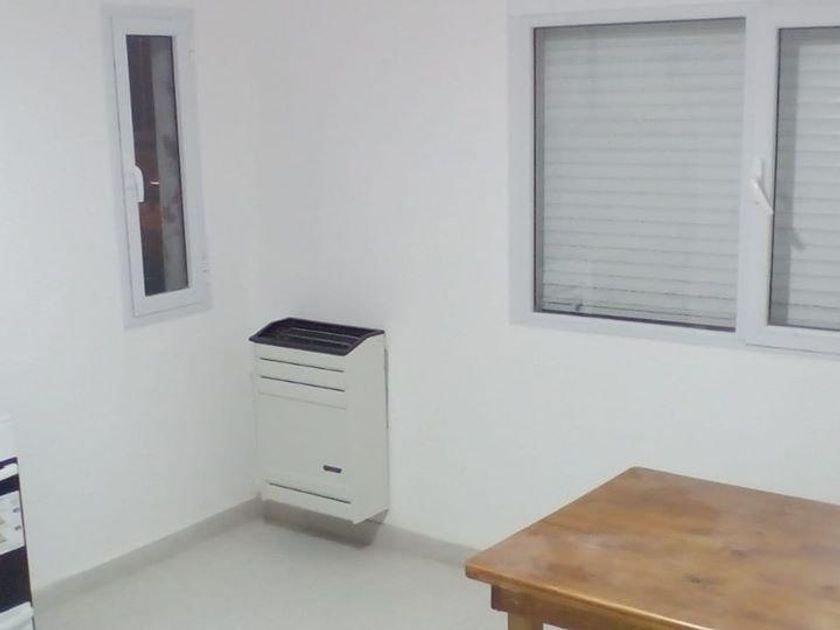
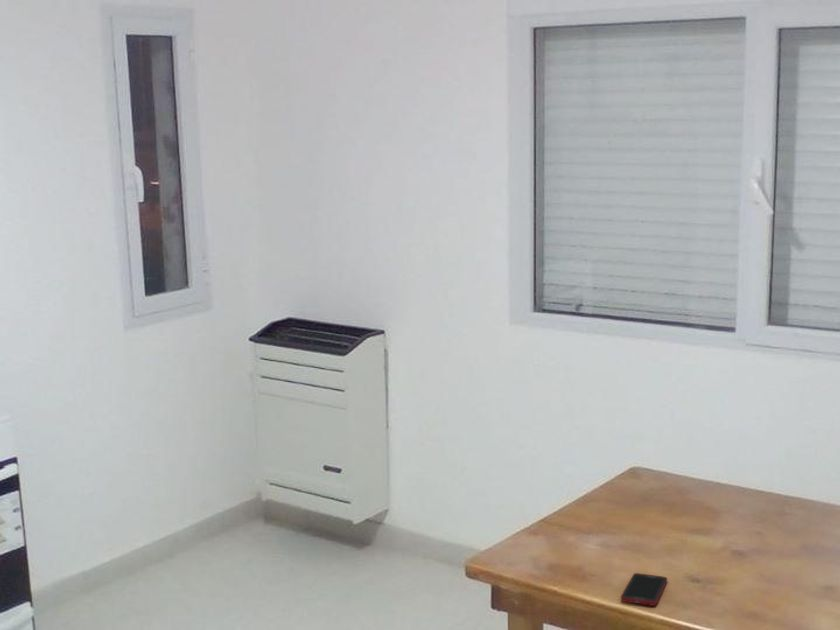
+ cell phone [620,572,668,607]
